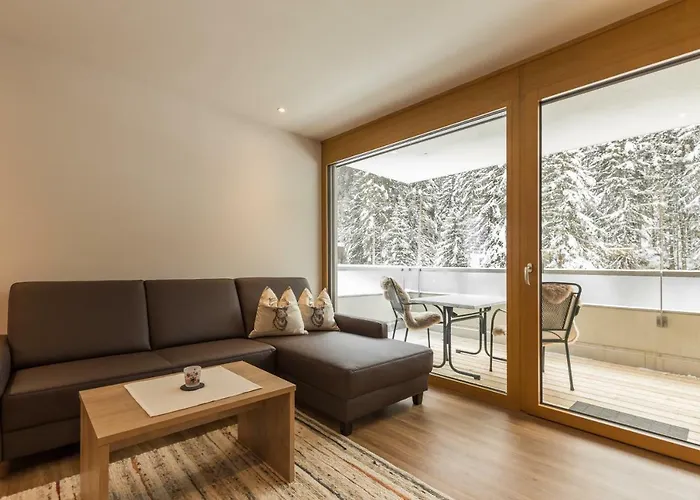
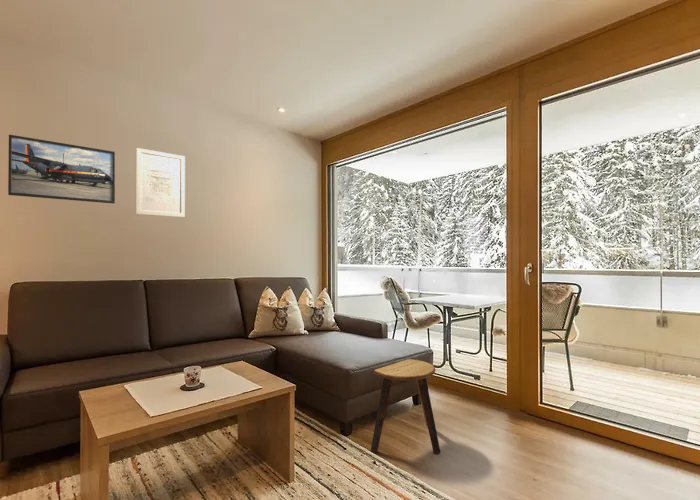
+ stool [370,358,441,455]
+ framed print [7,134,116,205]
+ wall art [135,147,186,218]
